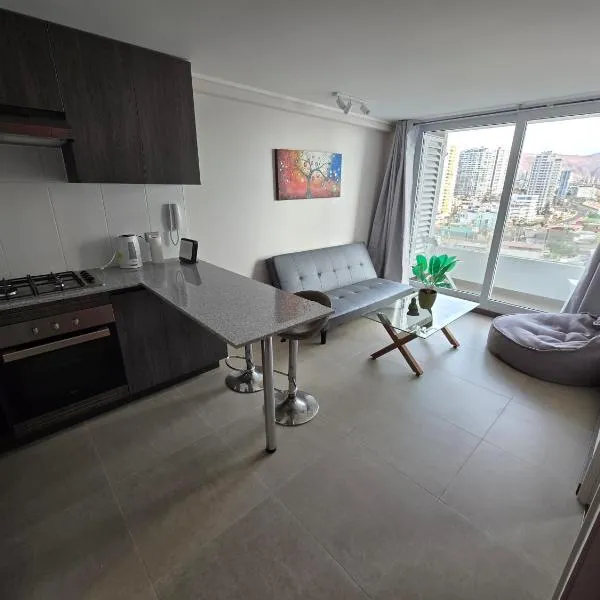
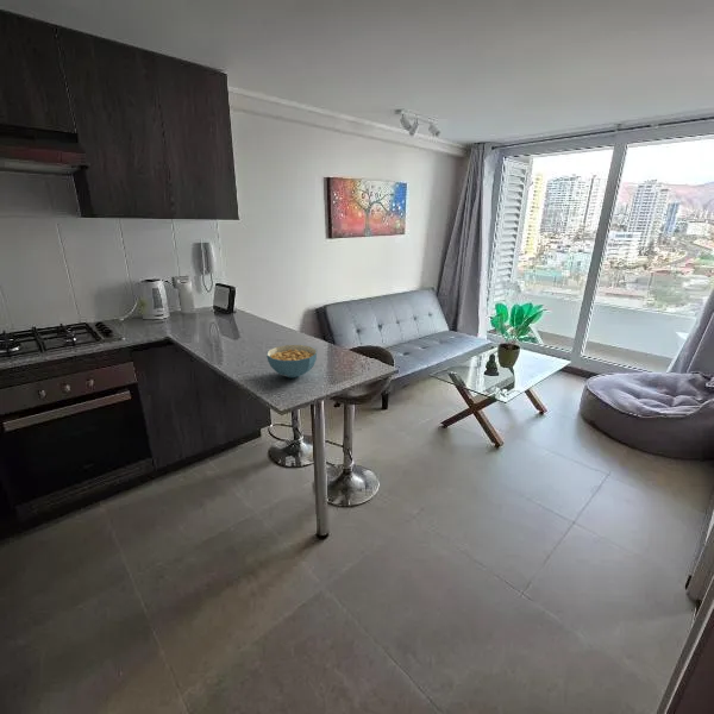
+ cereal bowl [265,344,318,378]
